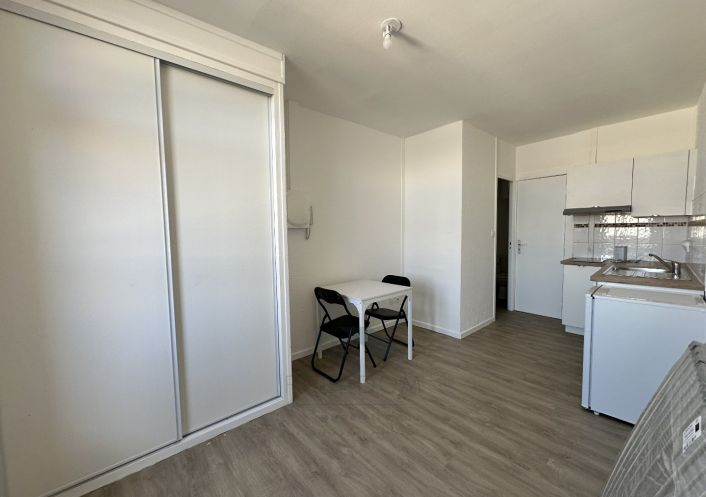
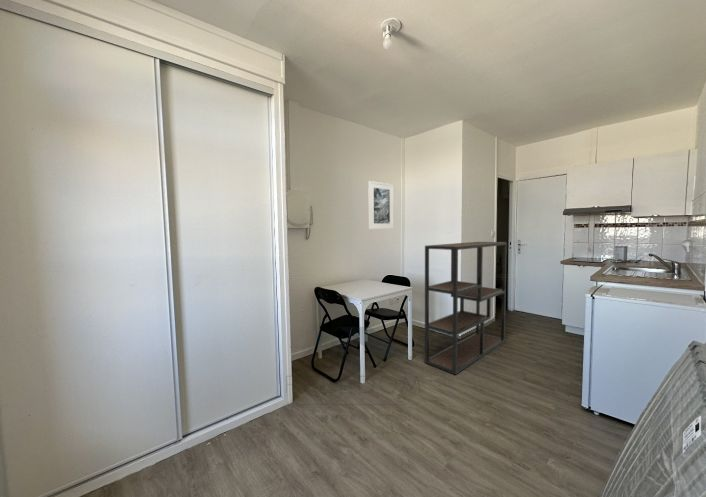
+ shelving unit [424,241,508,376]
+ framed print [367,180,395,230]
